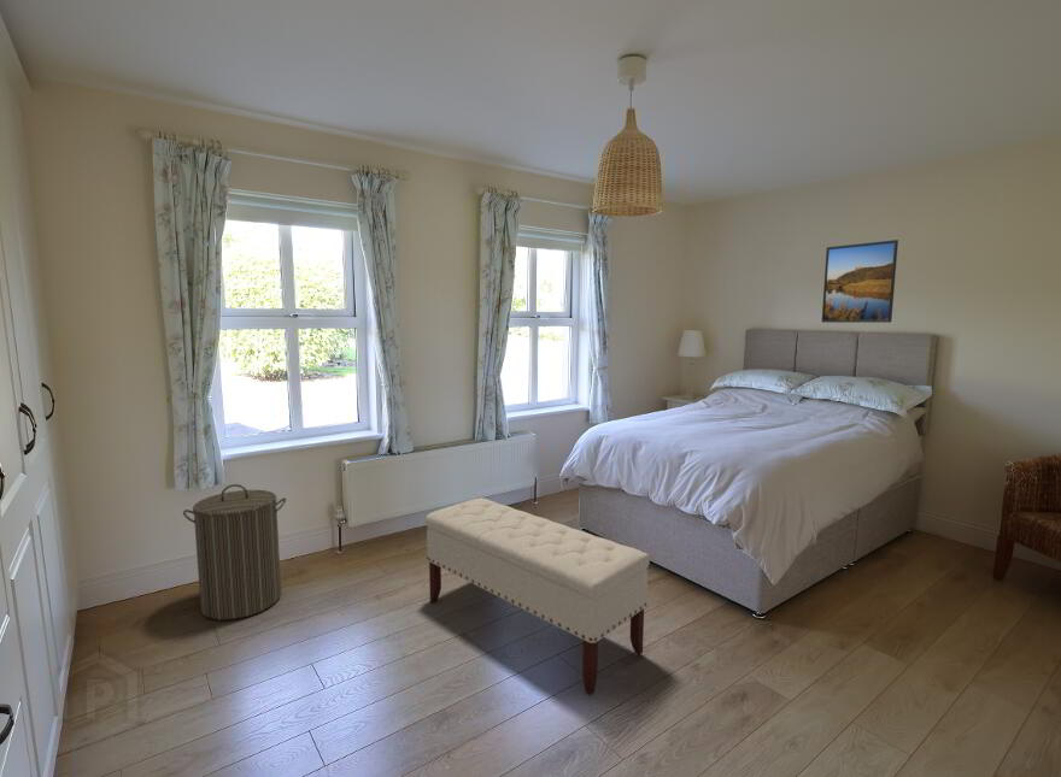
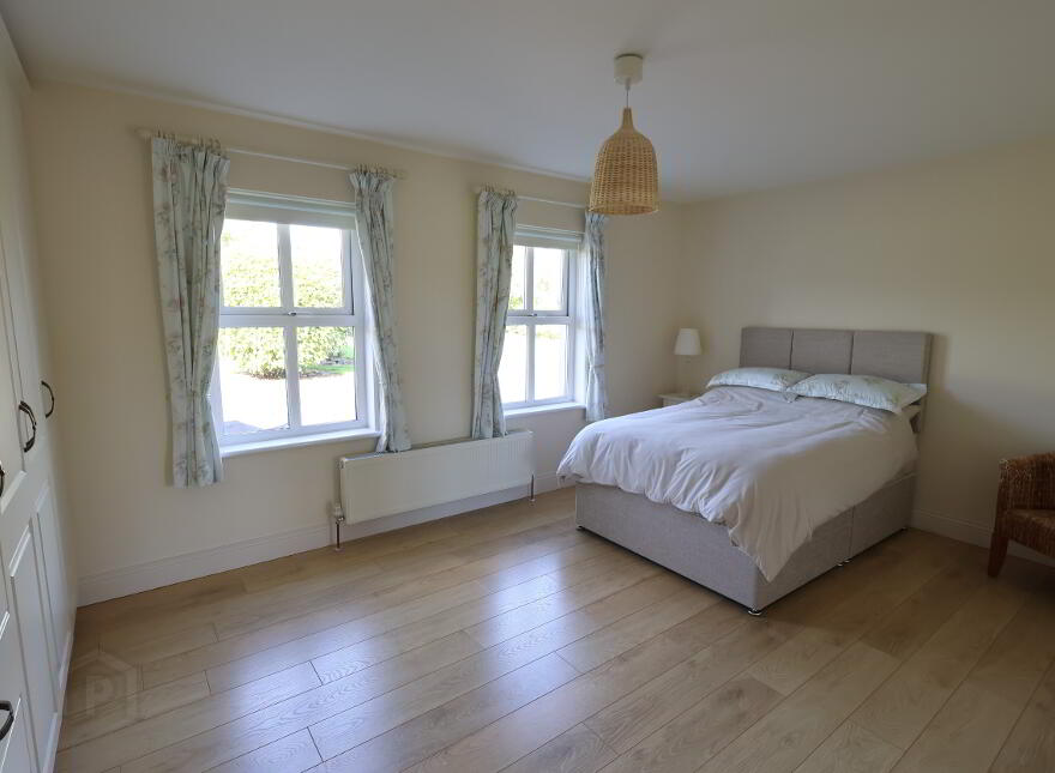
- bench [424,496,651,696]
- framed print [821,239,899,324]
- laundry hamper [182,483,287,622]
